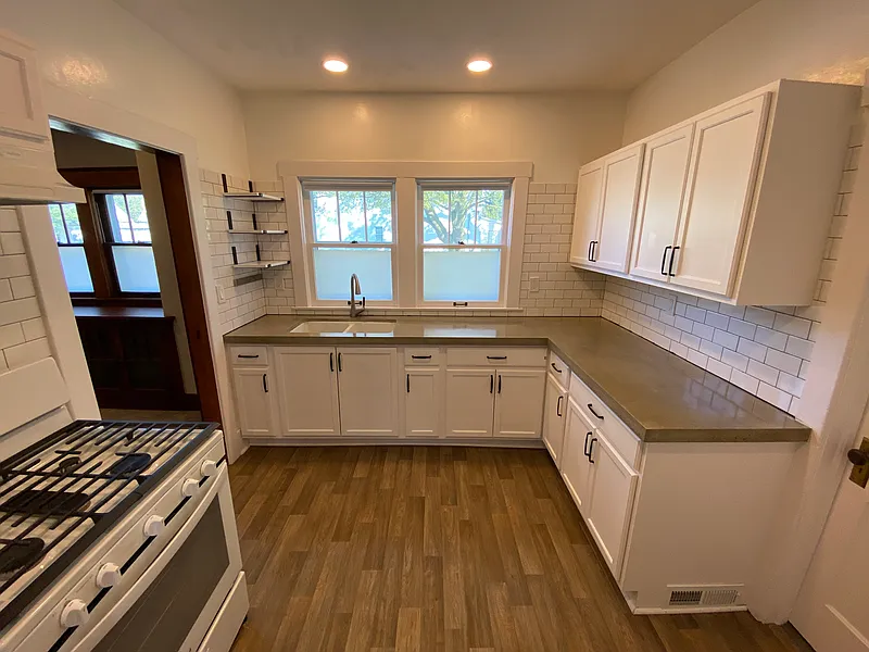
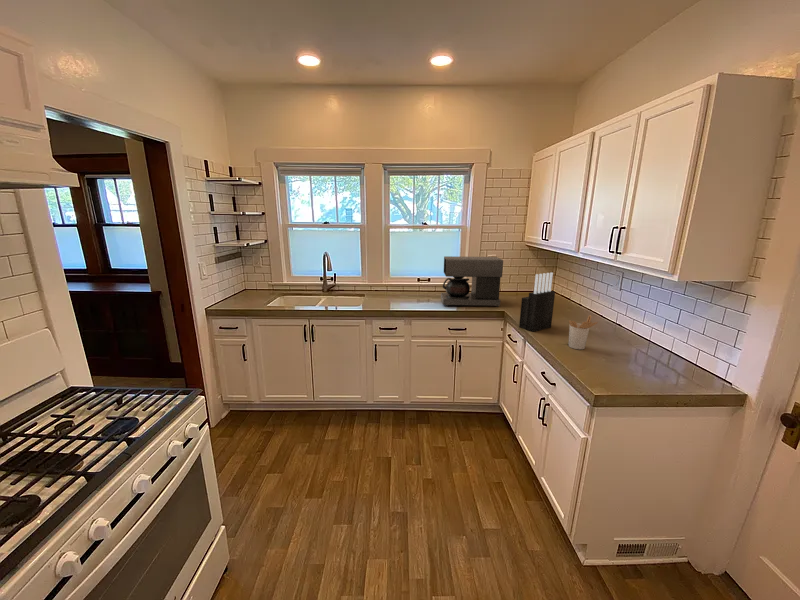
+ utensil holder [567,315,599,350]
+ knife block [518,272,556,333]
+ coffee maker [440,255,504,308]
